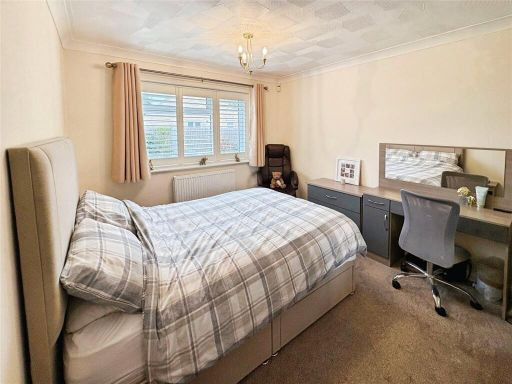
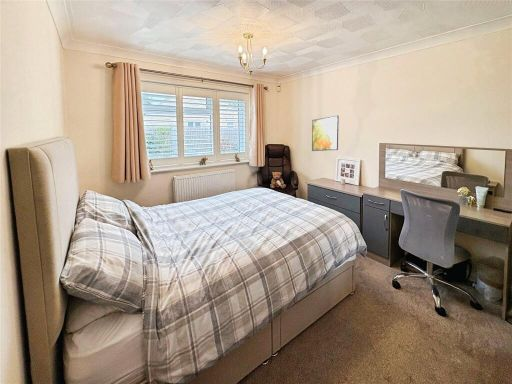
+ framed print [311,115,340,152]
